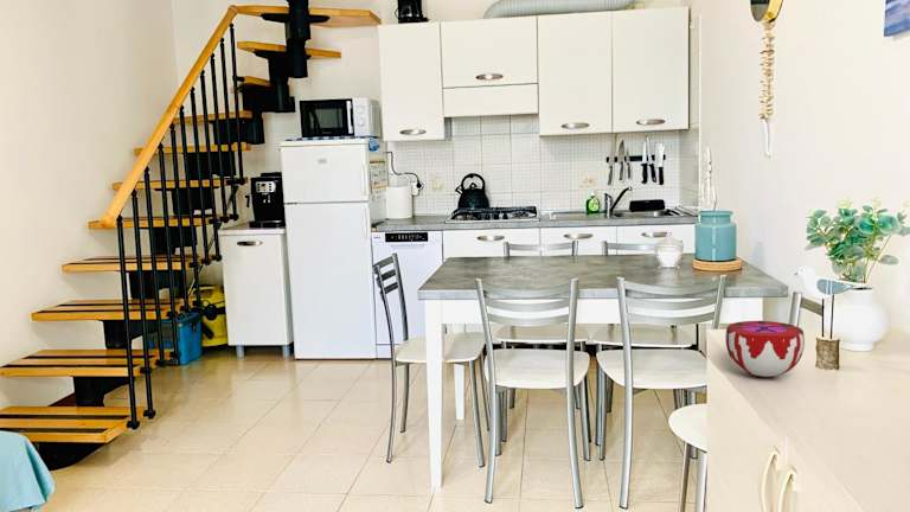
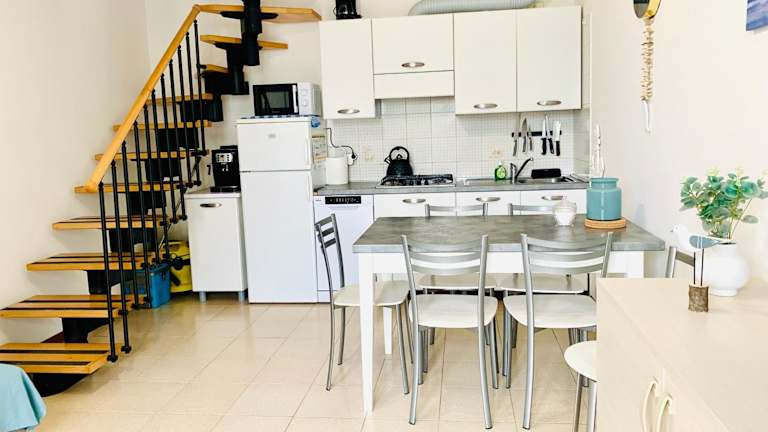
- decorative bowl [724,320,806,378]
